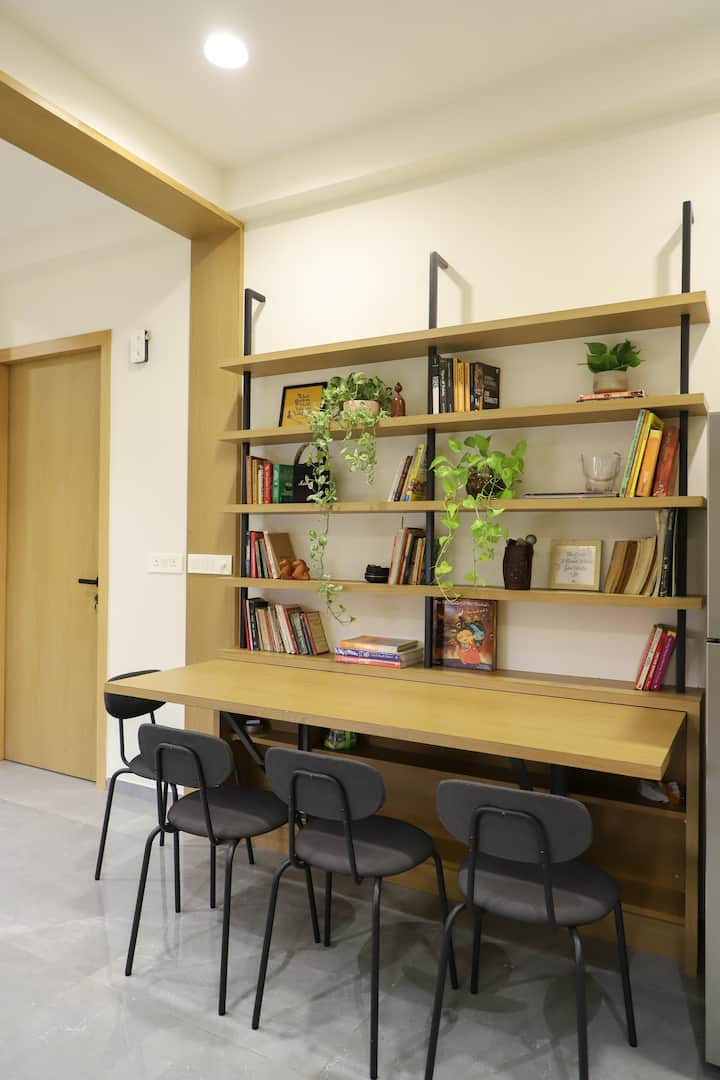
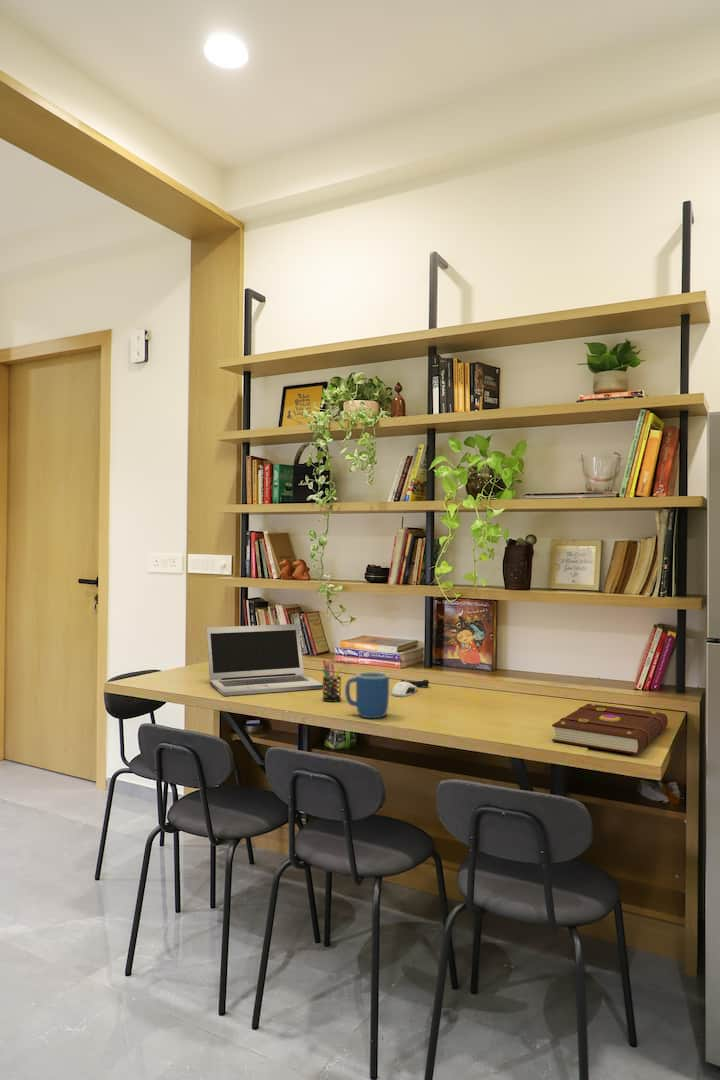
+ pen holder [321,659,343,703]
+ mug [344,671,390,719]
+ laptop [205,623,323,697]
+ book [551,703,669,755]
+ computer mouse [390,678,430,697]
